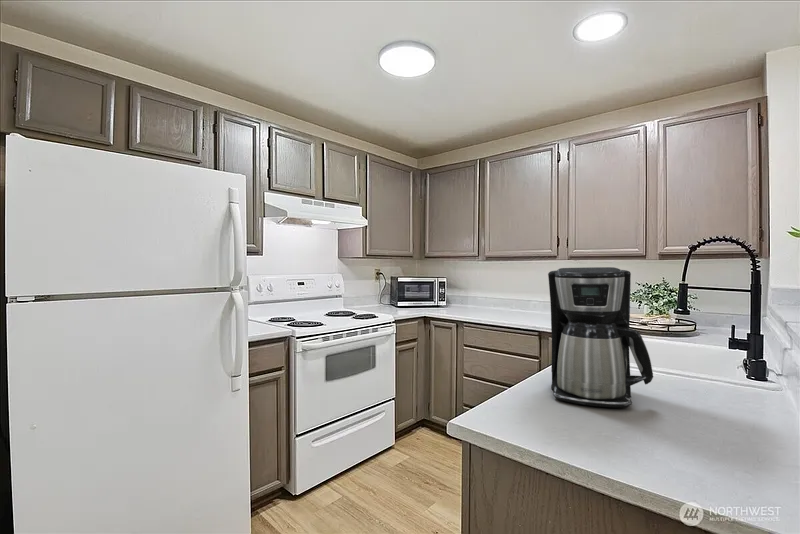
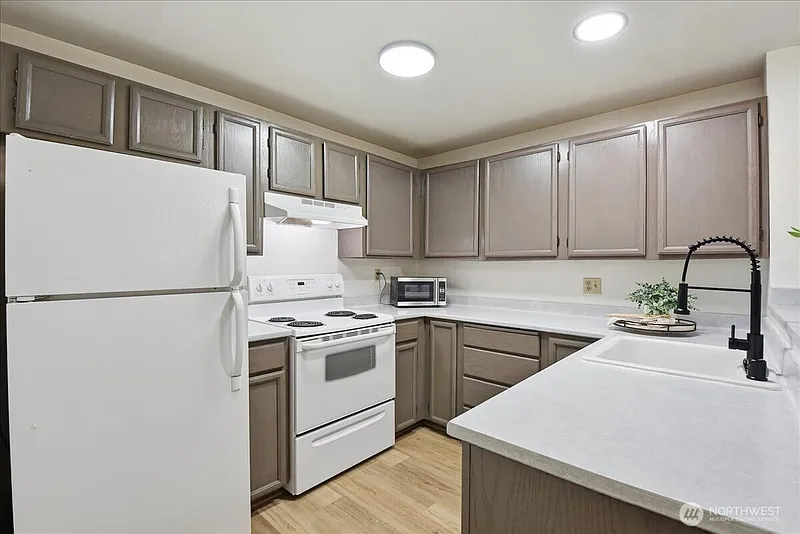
- coffee maker [547,266,654,408]
